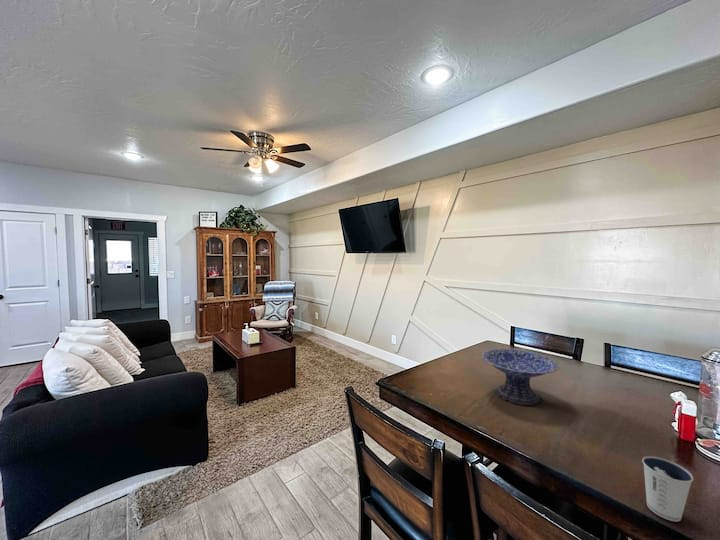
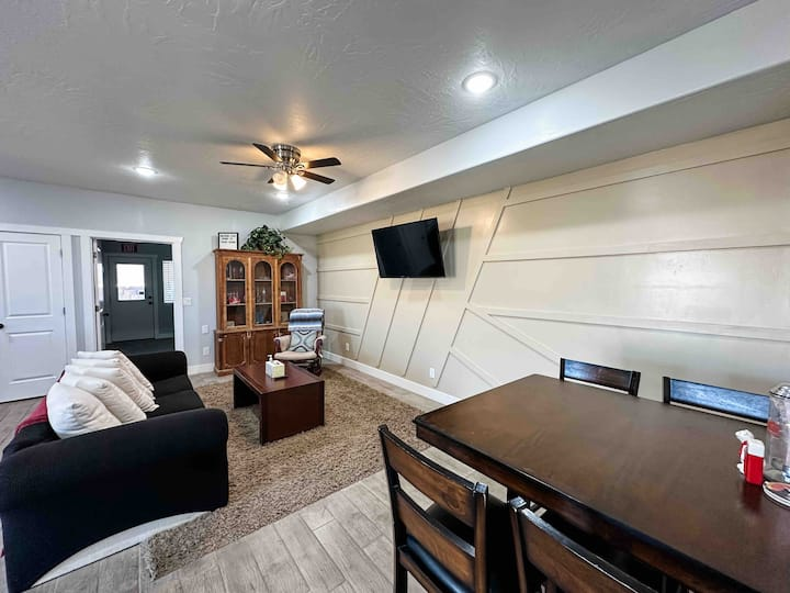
- decorative bowl [481,348,560,406]
- dixie cup [641,455,694,523]
